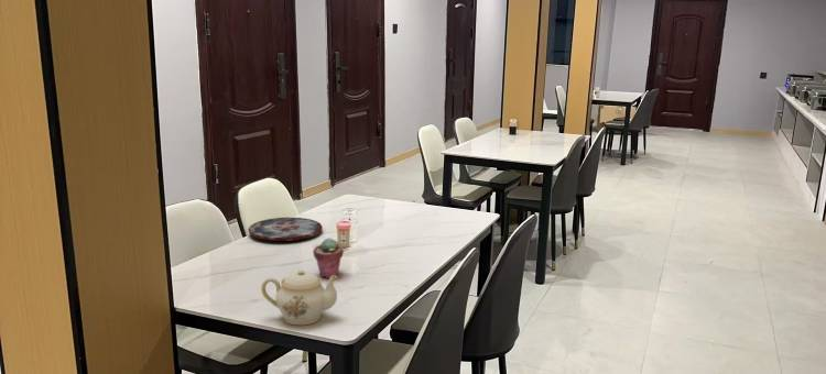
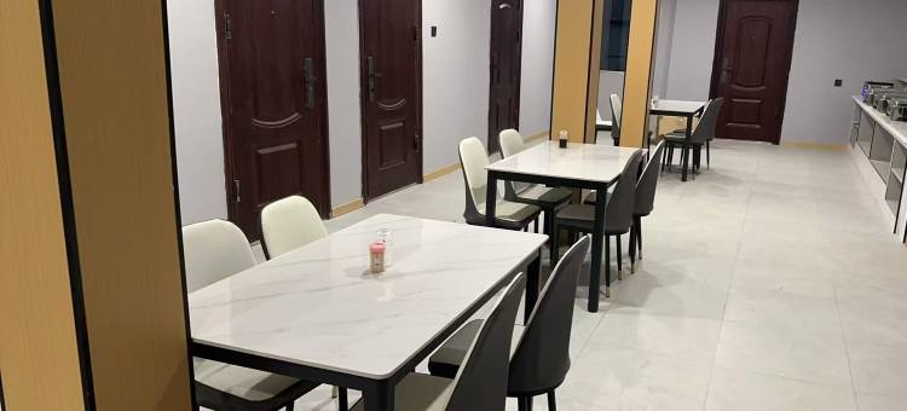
- plate [248,217,324,242]
- teapot [260,268,338,326]
- potted succulent [312,237,345,279]
